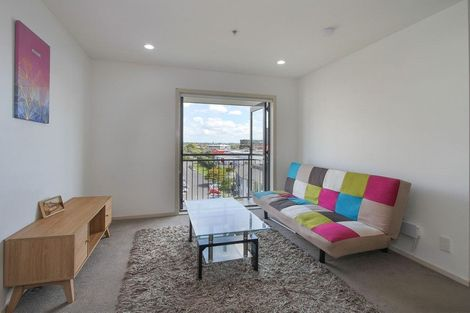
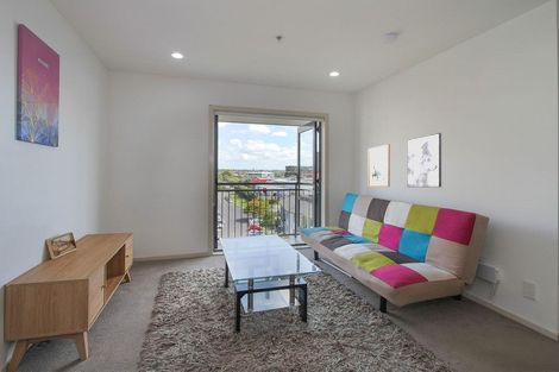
+ wall art [406,132,442,188]
+ wall art [366,144,391,188]
